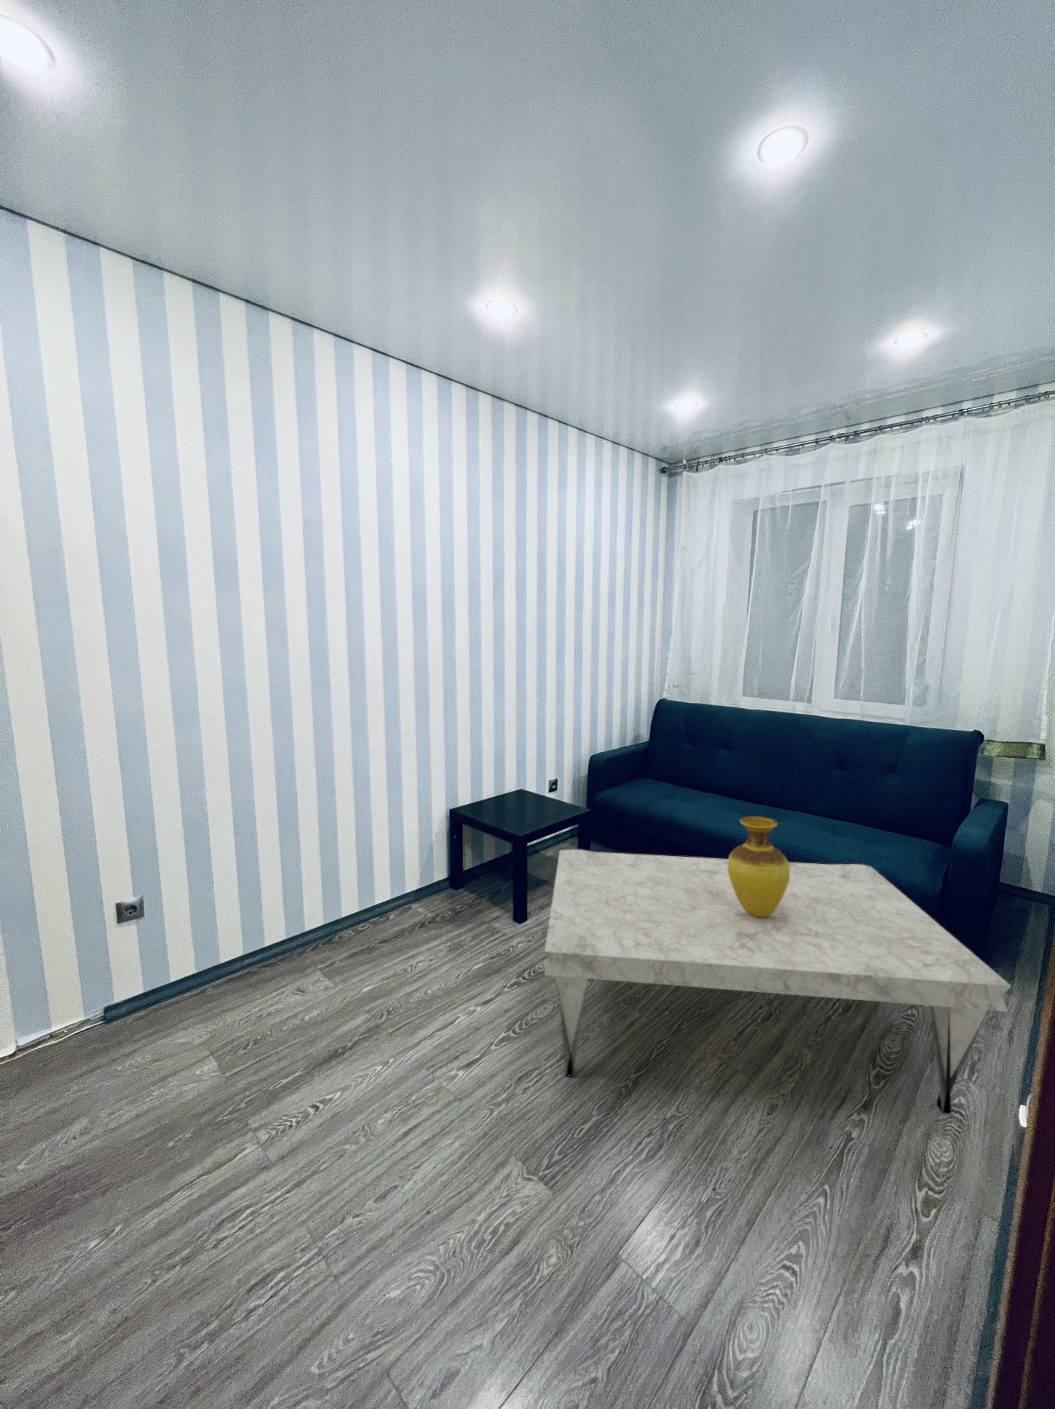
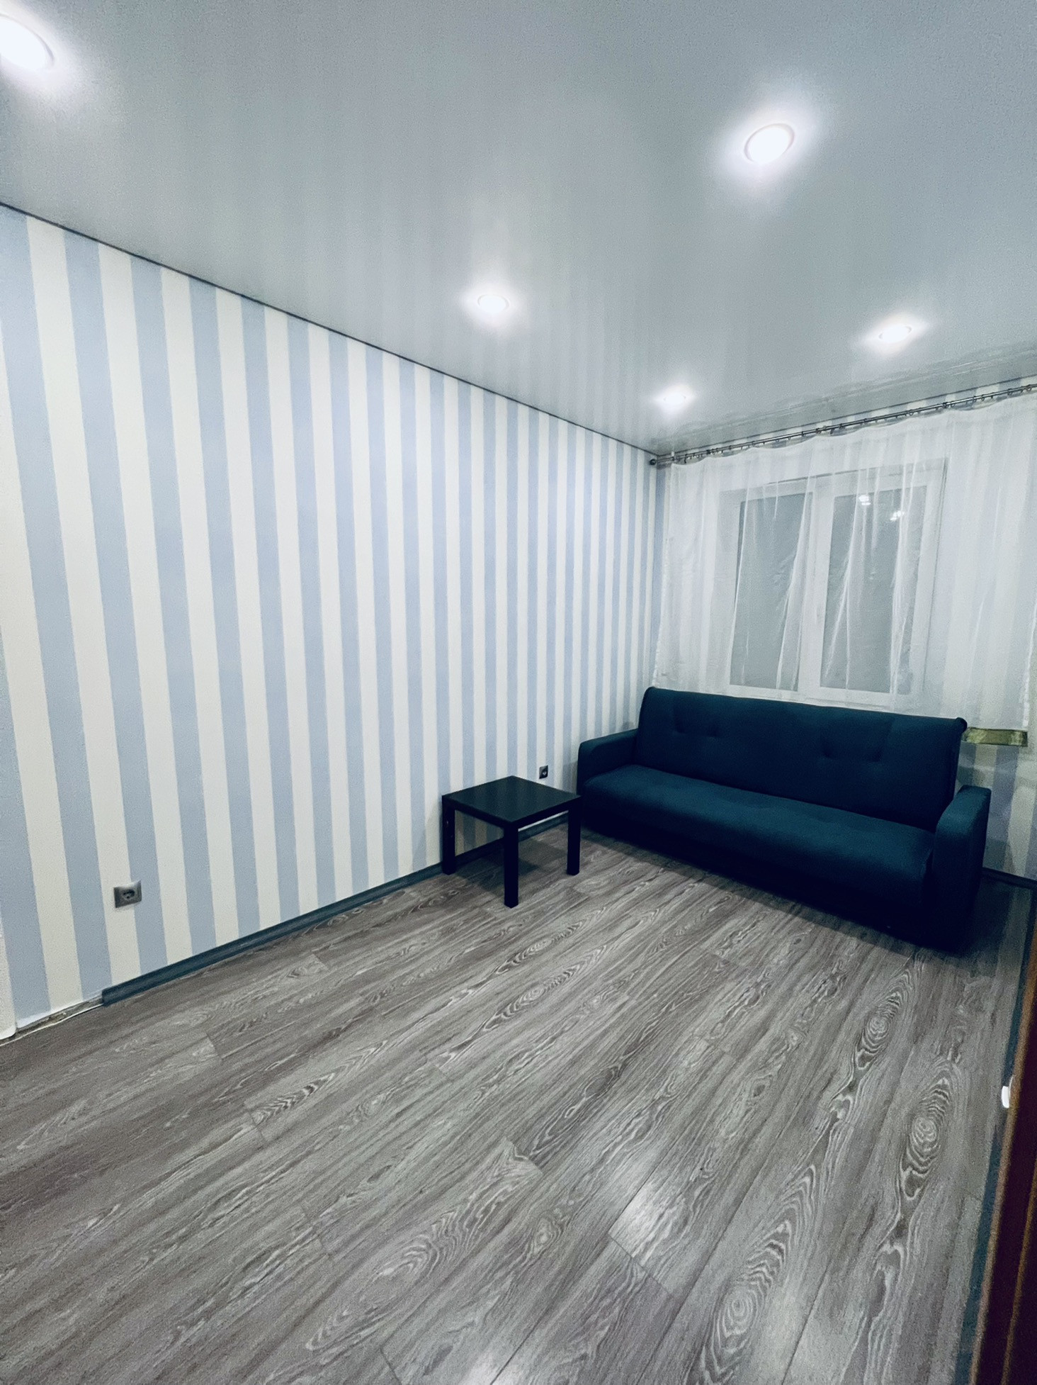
- coffee table [544,849,1013,1115]
- vase [728,816,790,917]
